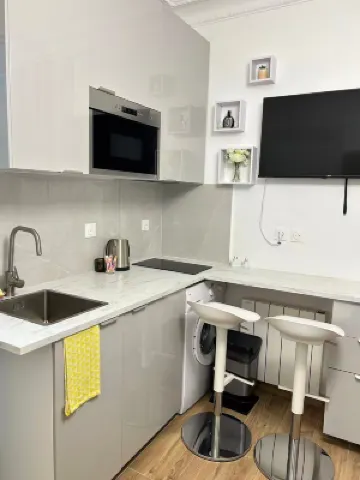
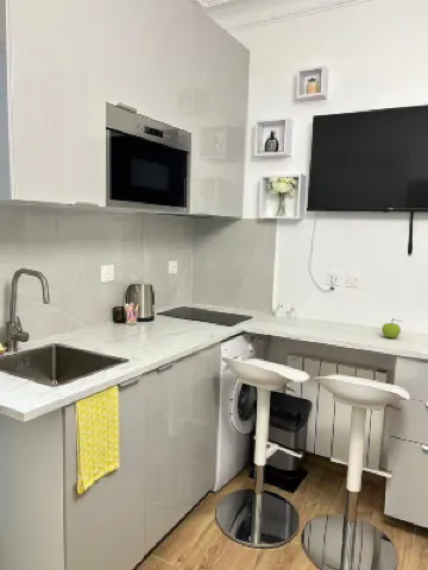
+ fruit [380,317,402,340]
